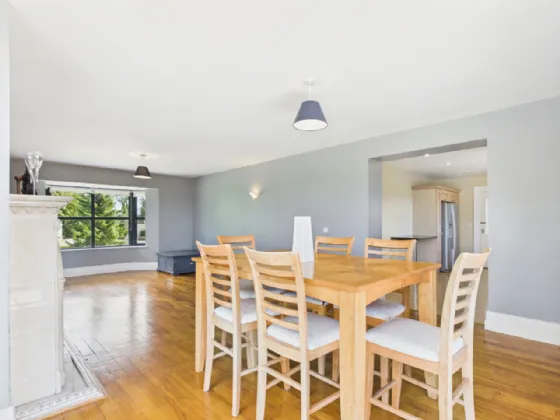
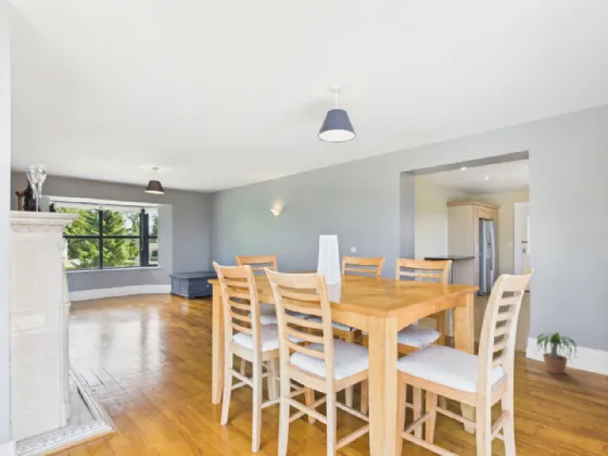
+ potted plant [530,331,586,375]
